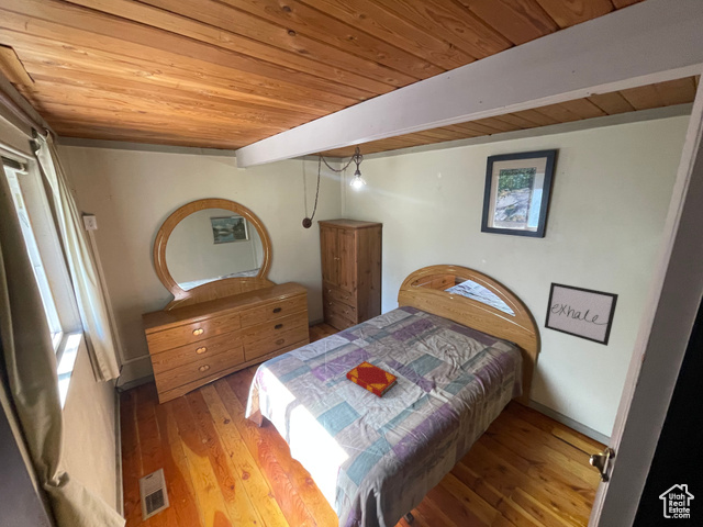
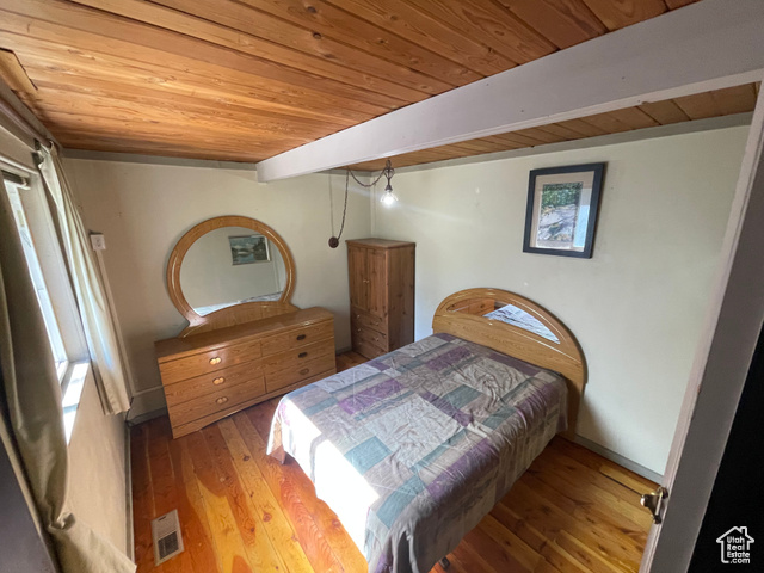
- hardback book [345,360,399,399]
- wall art [544,281,620,347]
